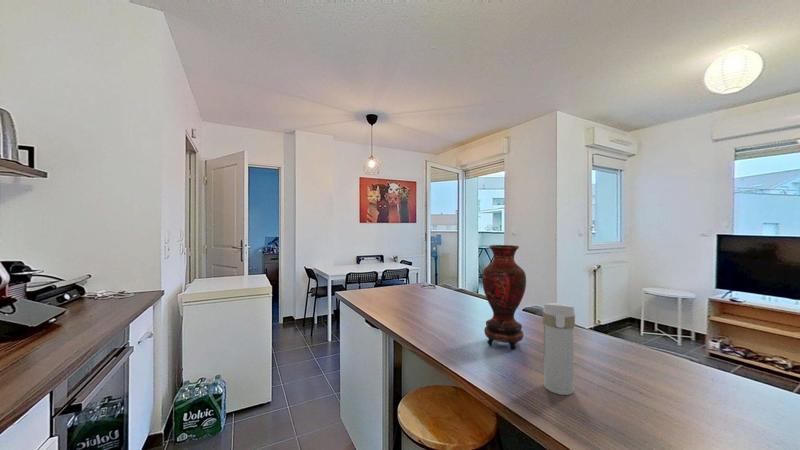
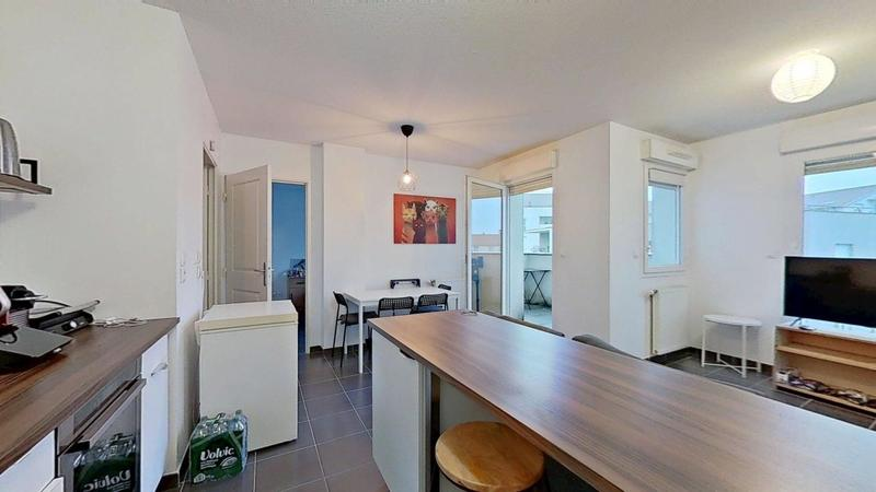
- vase [481,244,527,351]
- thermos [542,302,576,396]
